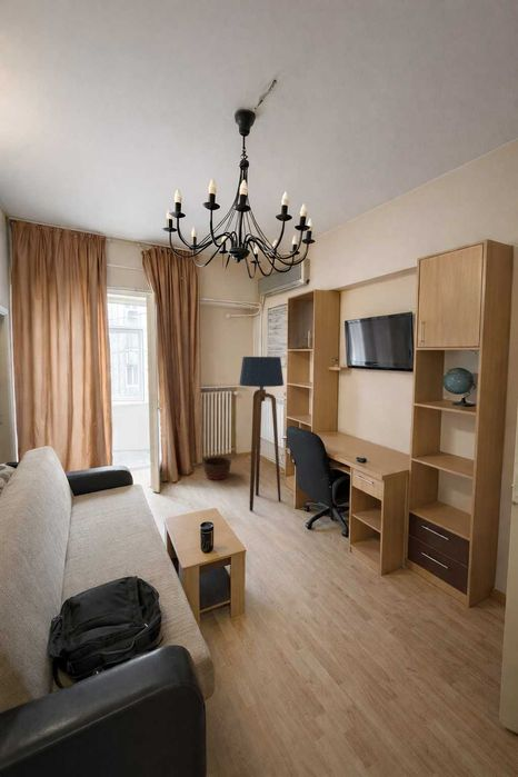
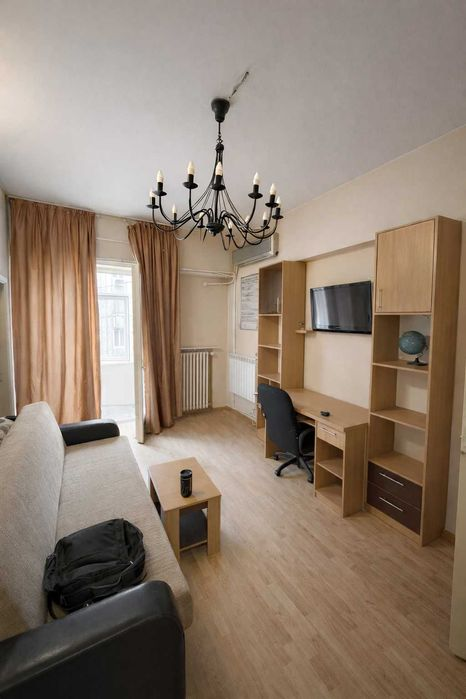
- floor lamp [239,356,285,512]
- basket [202,456,232,480]
